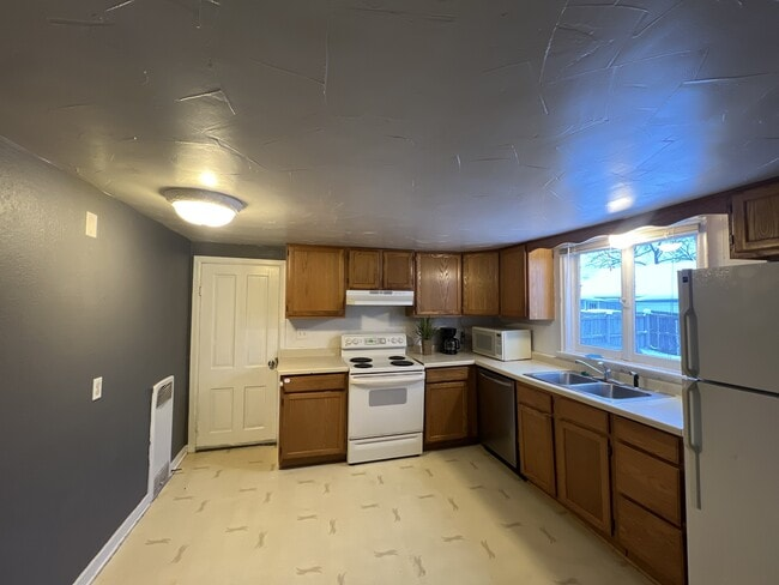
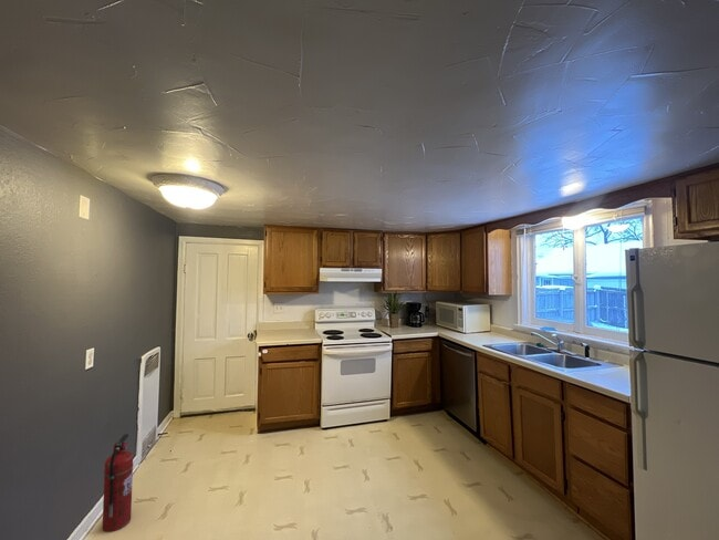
+ fire extinguisher [102,433,134,532]
